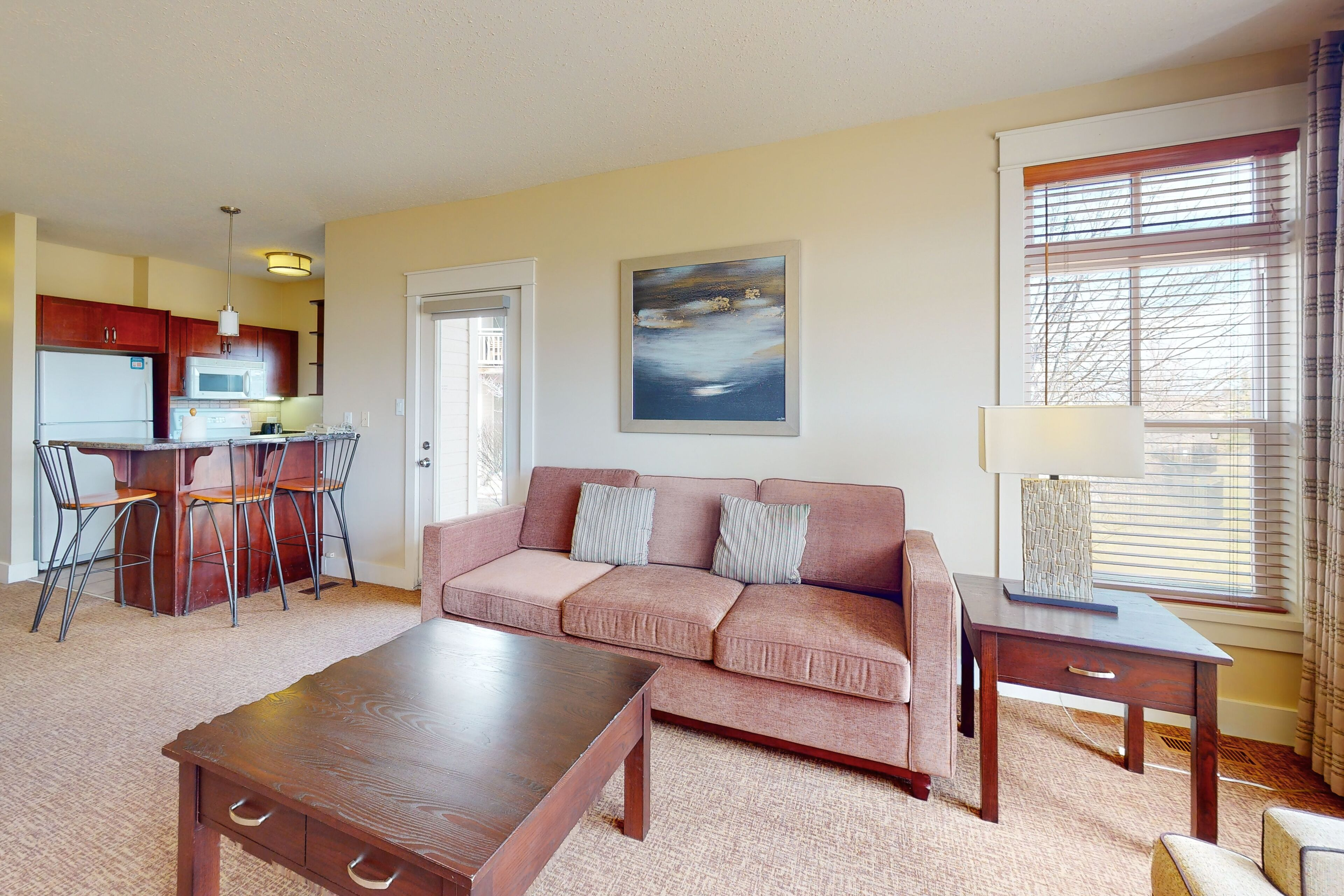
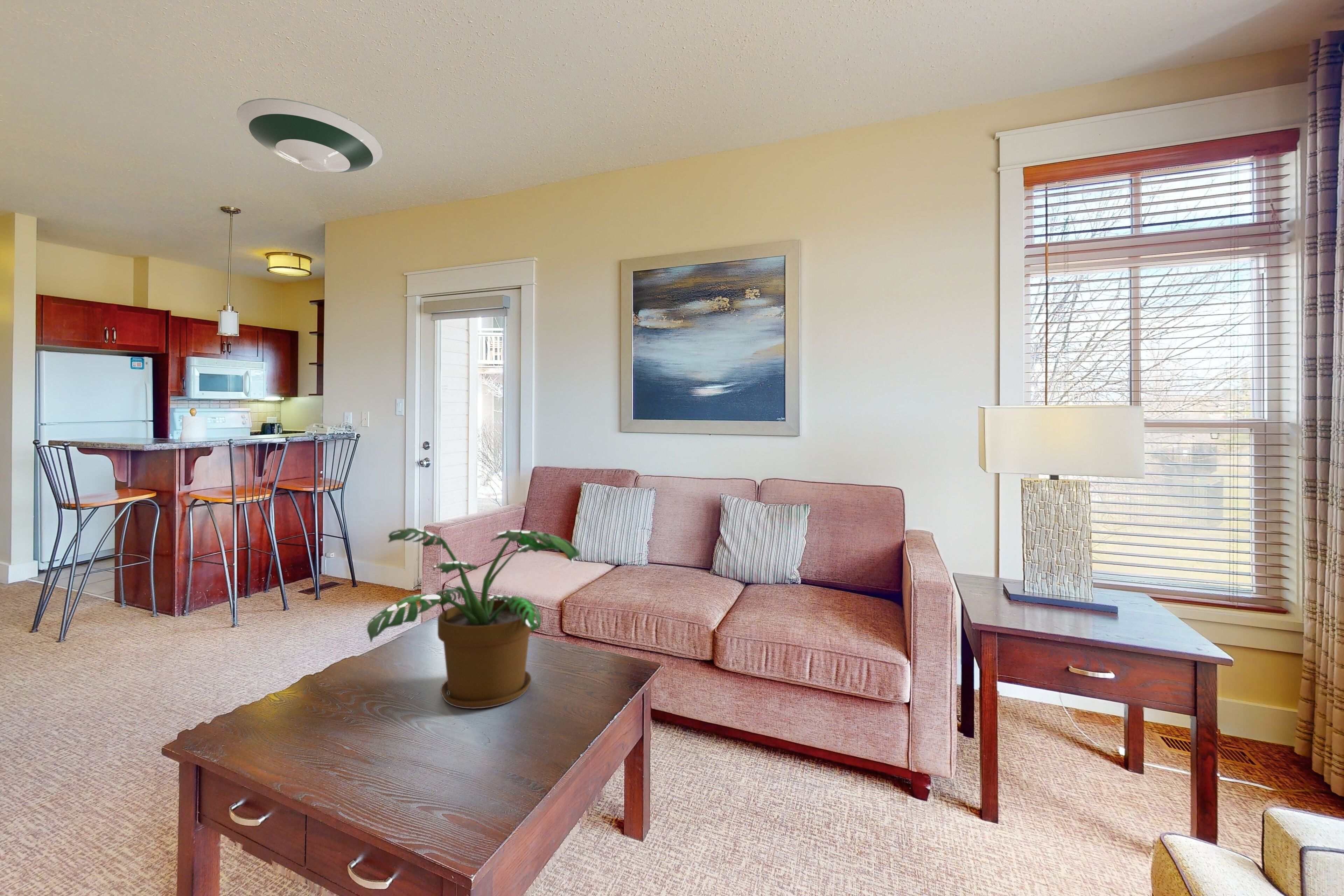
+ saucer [236,98,383,173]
+ potted plant [366,528,580,709]
